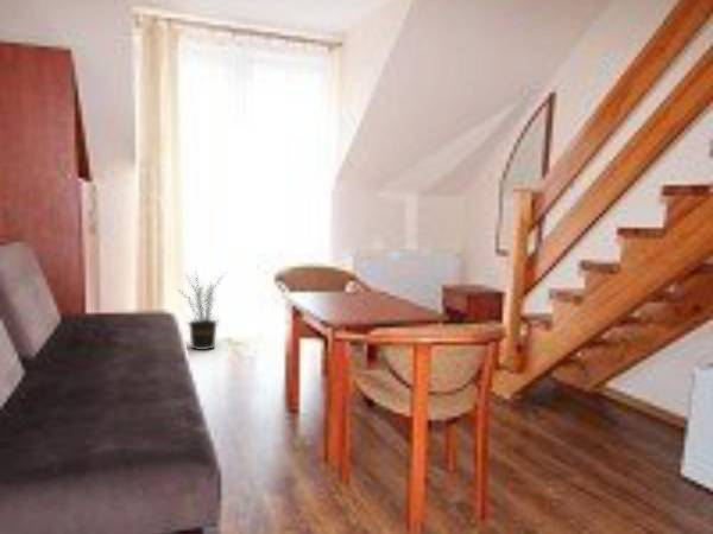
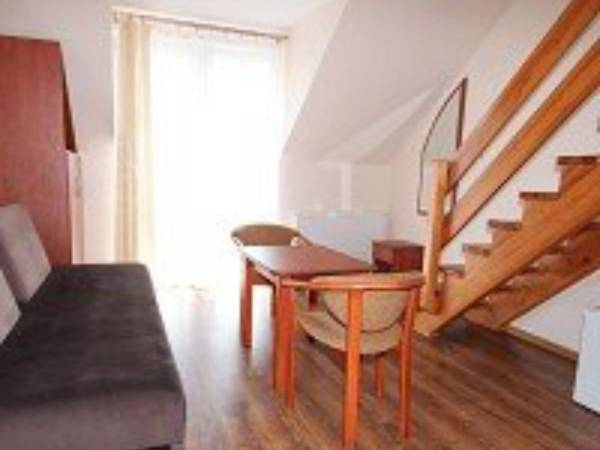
- potted plant [173,272,227,351]
